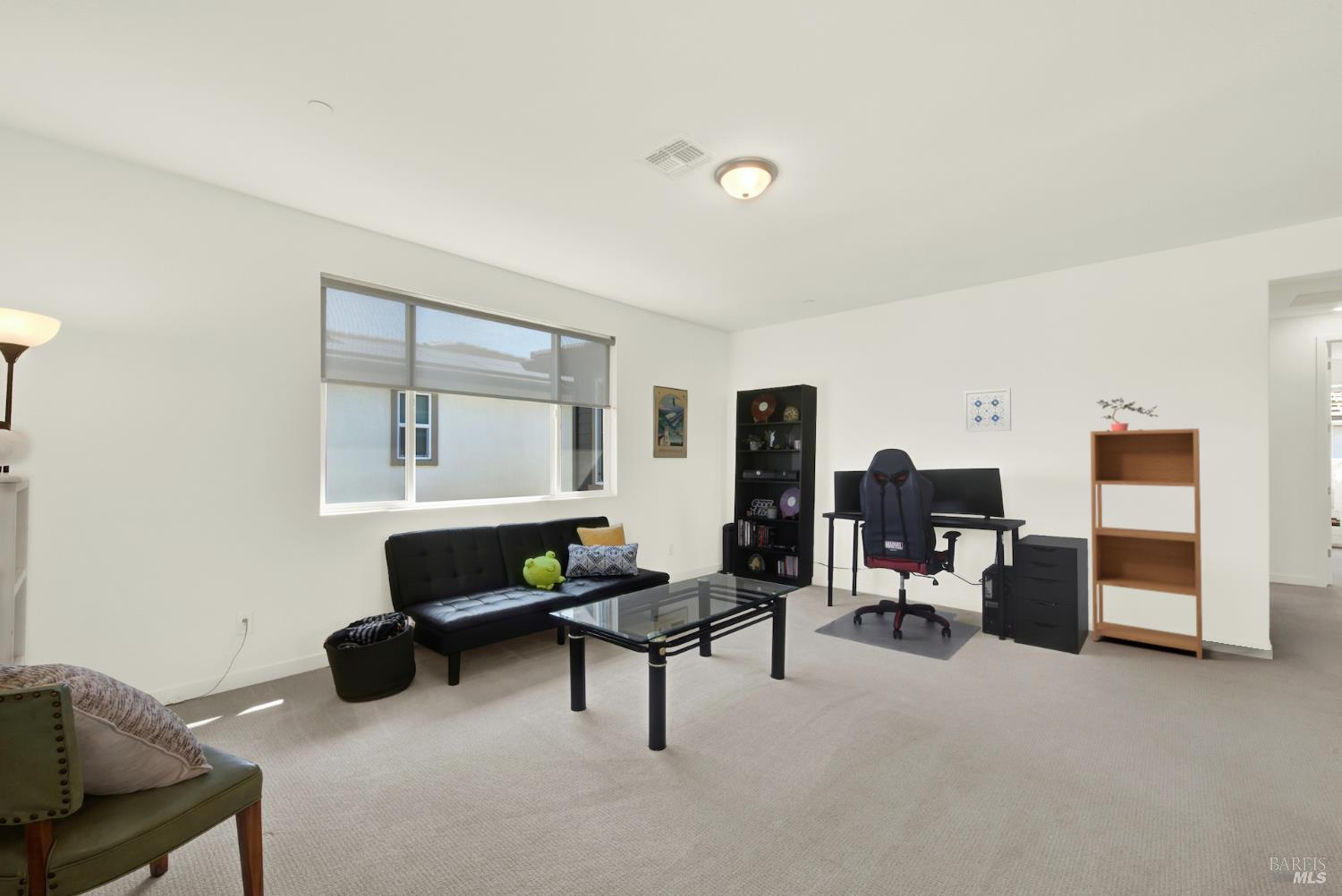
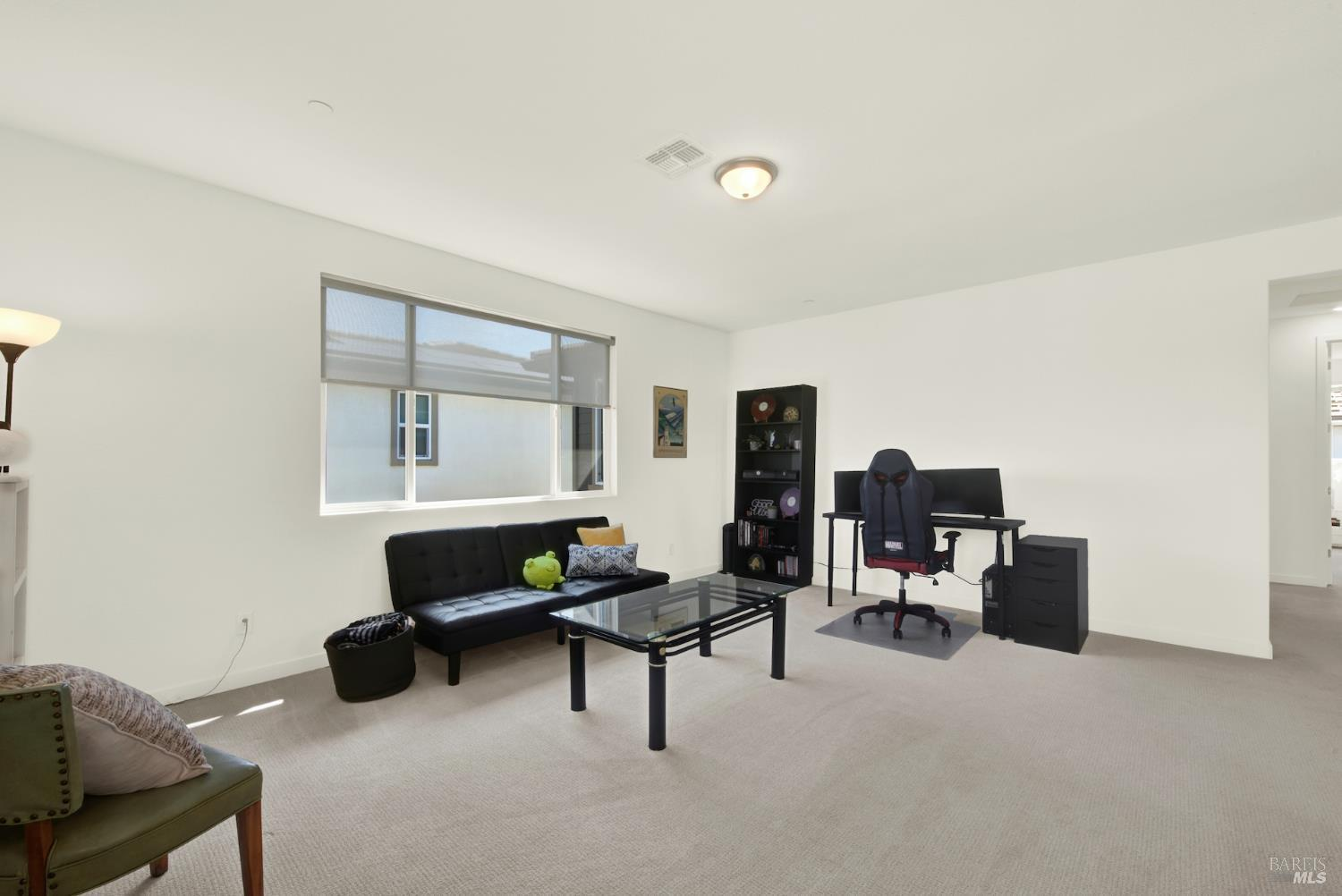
- wall art [963,387,1012,433]
- bookcase [1090,427,1203,661]
- potted plant [1095,397,1159,431]
